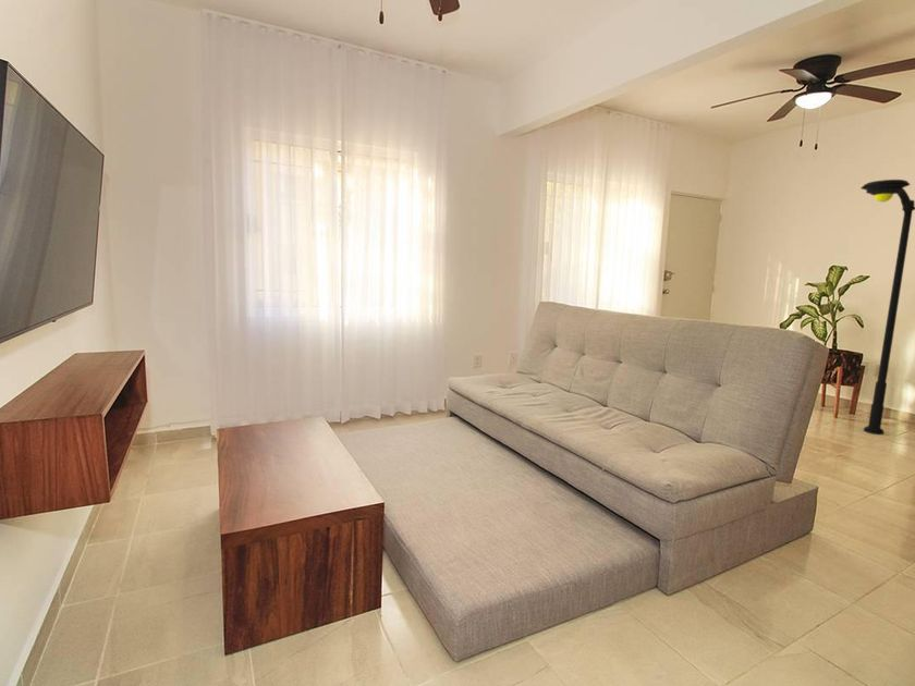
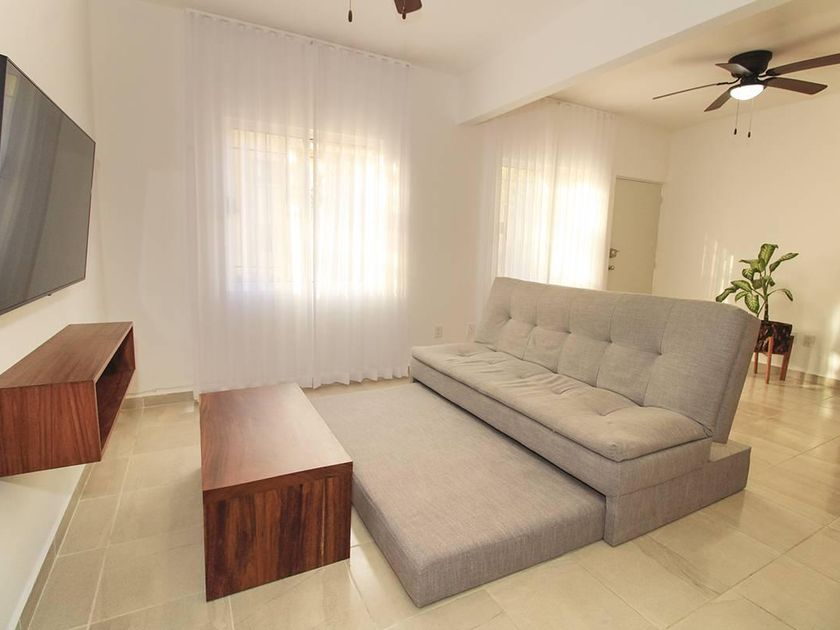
- floor lamp [859,179,915,436]
